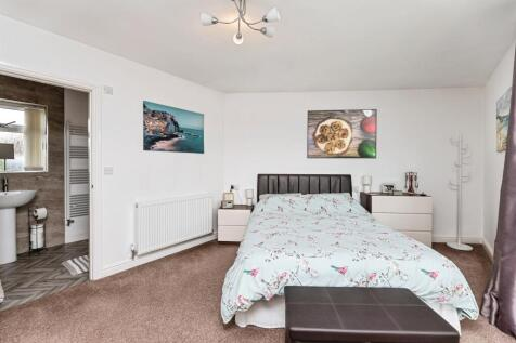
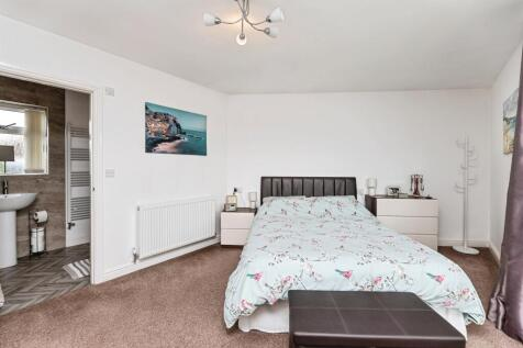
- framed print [306,108,378,160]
